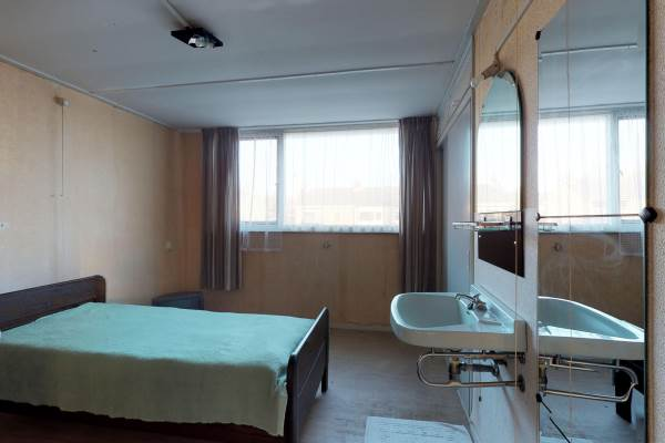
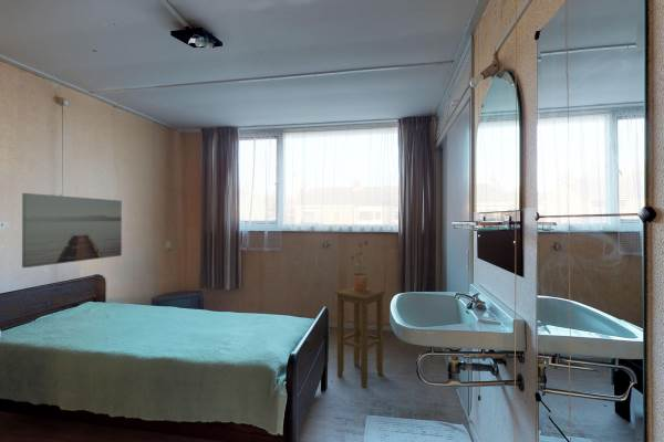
+ stool [334,286,386,389]
+ potted plant [350,240,370,292]
+ wall art [21,192,123,269]
